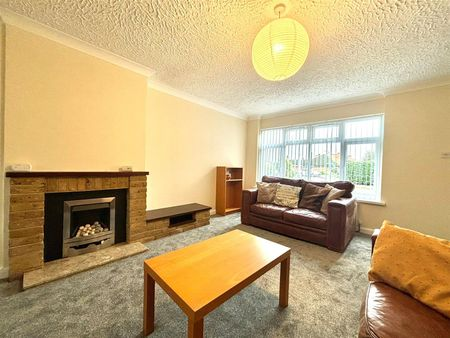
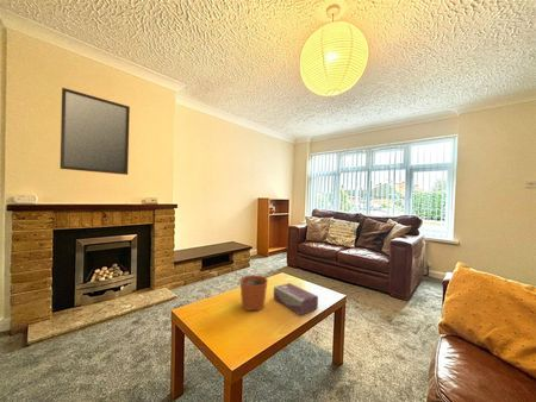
+ tissue box [273,282,319,316]
+ home mirror [60,87,131,176]
+ plant pot [239,268,269,312]
